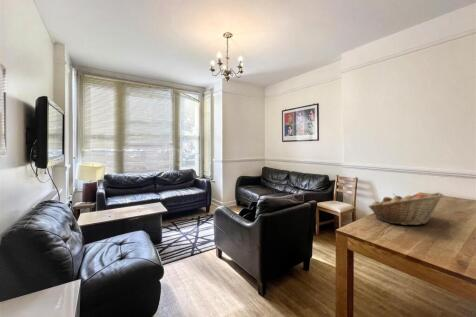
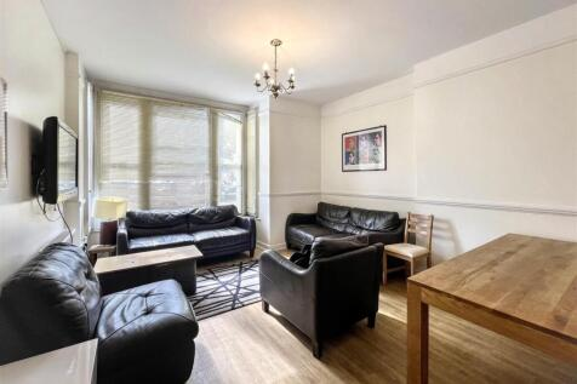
- fruit basket [367,192,444,226]
